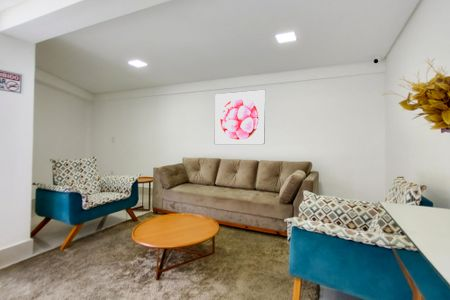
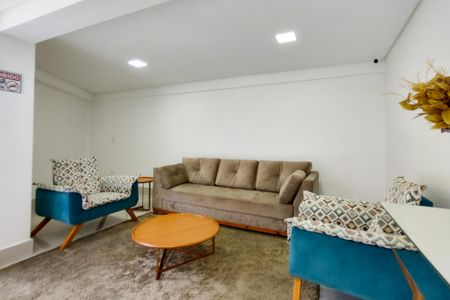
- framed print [214,88,266,145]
